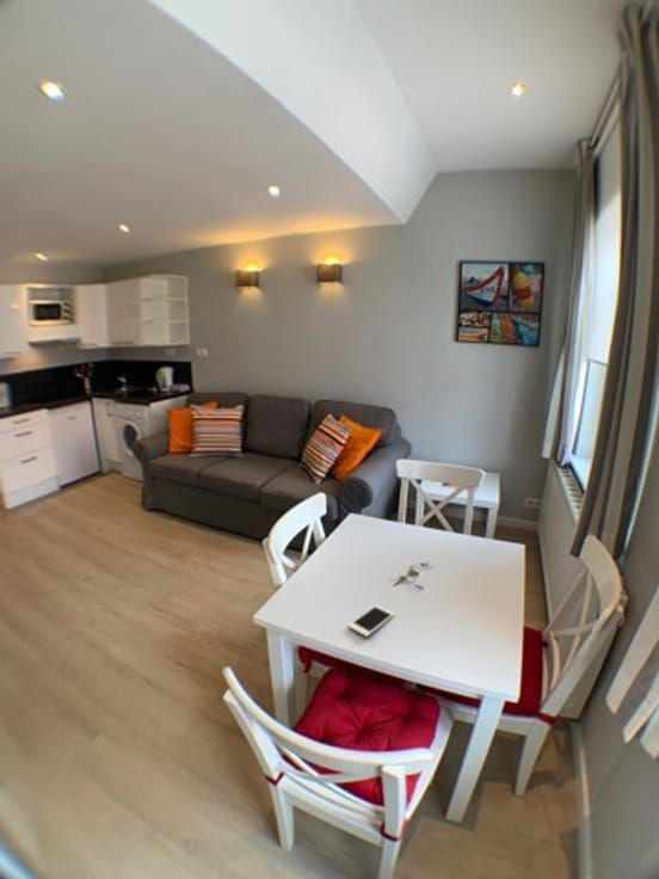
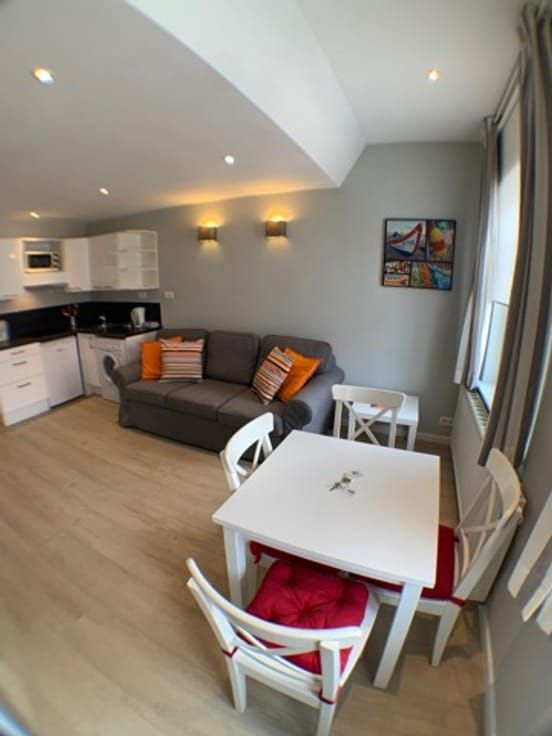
- cell phone [347,604,396,638]
